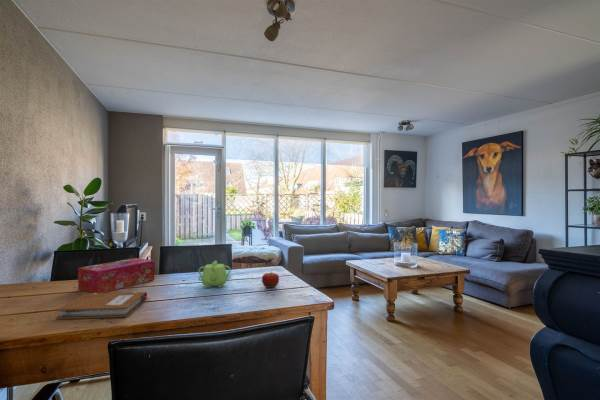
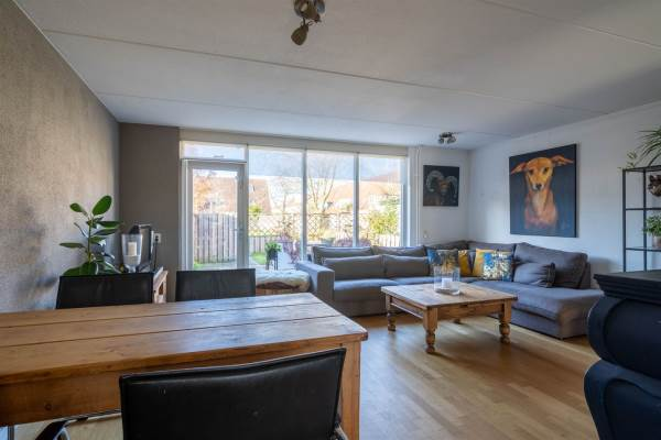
- notebook [54,291,149,320]
- teapot [197,259,232,289]
- fruit [261,269,280,289]
- tissue box [77,257,155,293]
